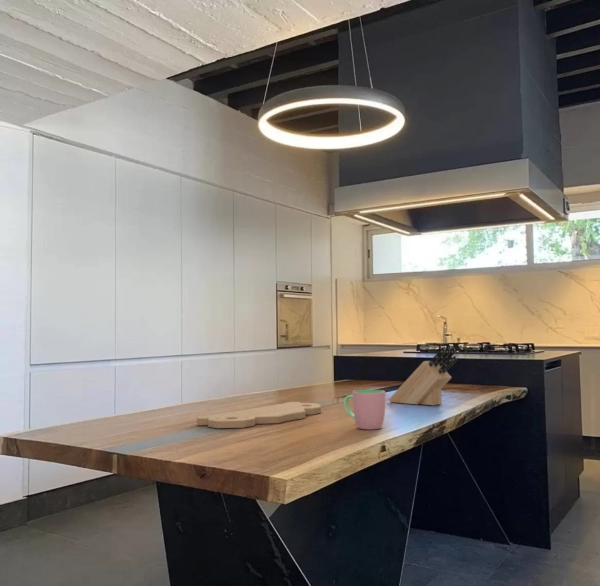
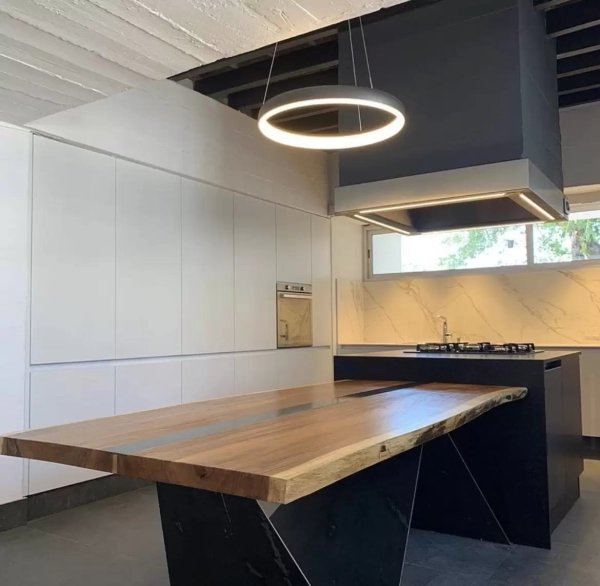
- cutting board [196,401,322,429]
- knife block [388,346,458,406]
- cup [343,389,386,430]
